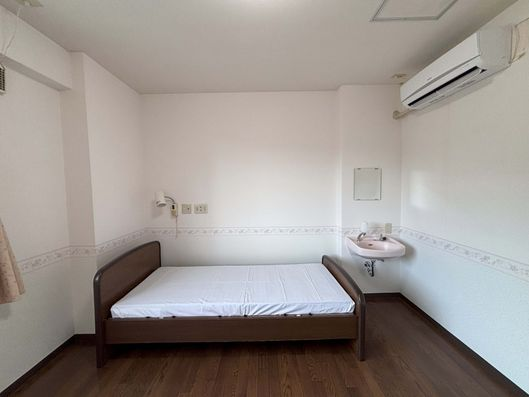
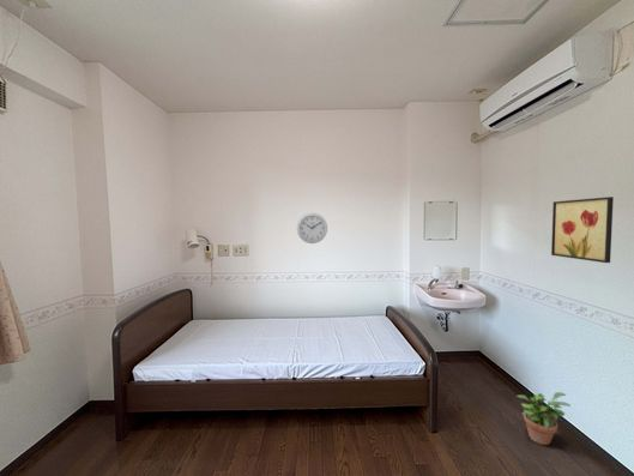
+ potted plant [515,391,572,446]
+ wall art [550,195,615,264]
+ wall clock [296,212,328,245]
